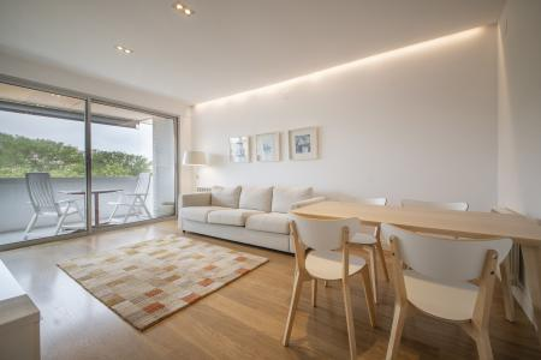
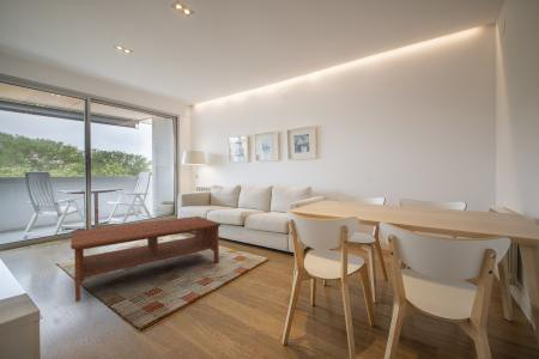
+ coffee table [69,215,223,303]
